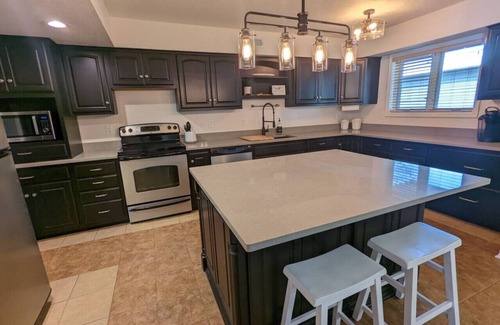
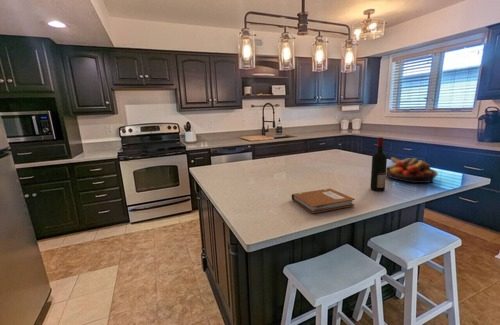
+ fruit bowl [386,156,439,184]
+ notebook [291,187,356,214]
+ alcohol [370,136,388,192]
